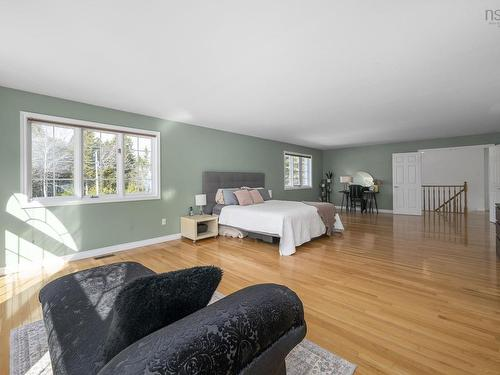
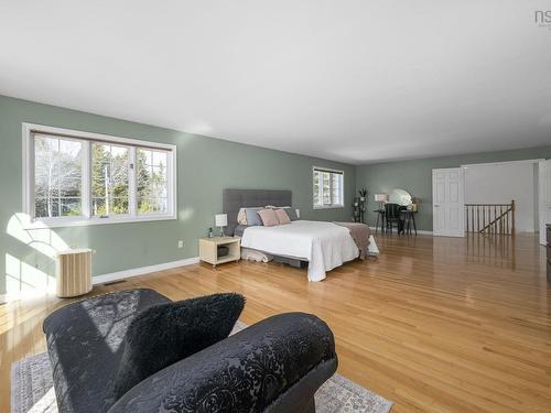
+ laundry hamper [51,243,97,298]
